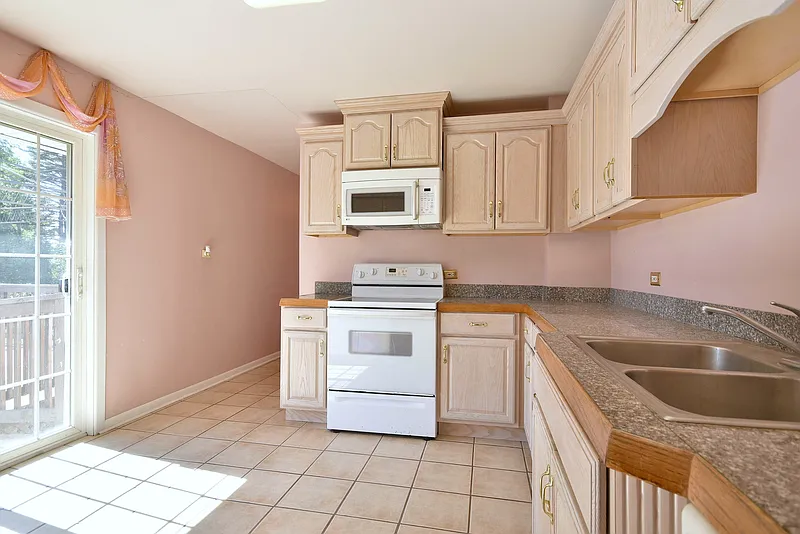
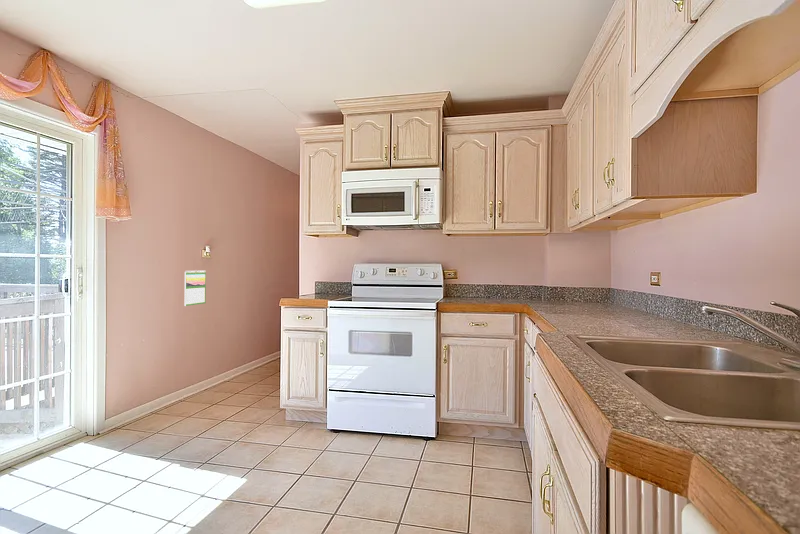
+ calendar [184,269,207,307]
